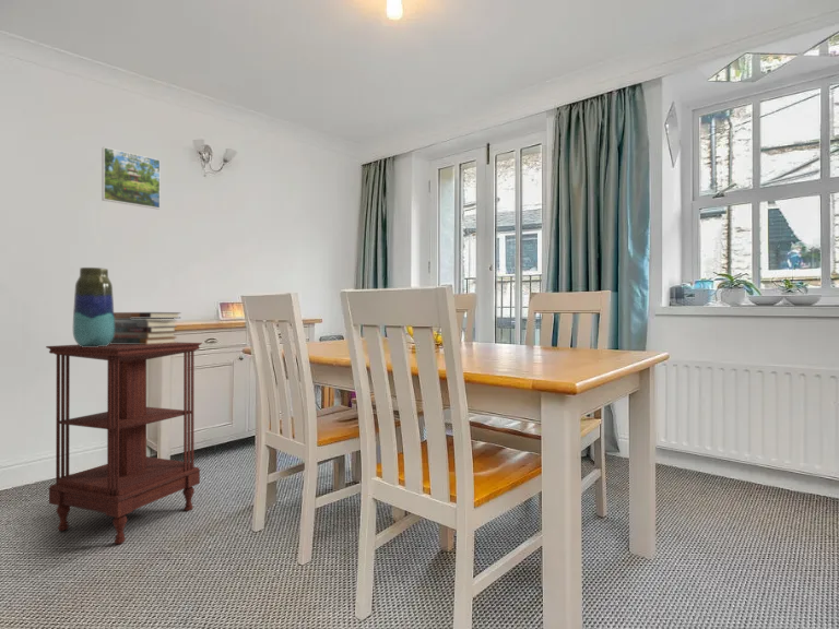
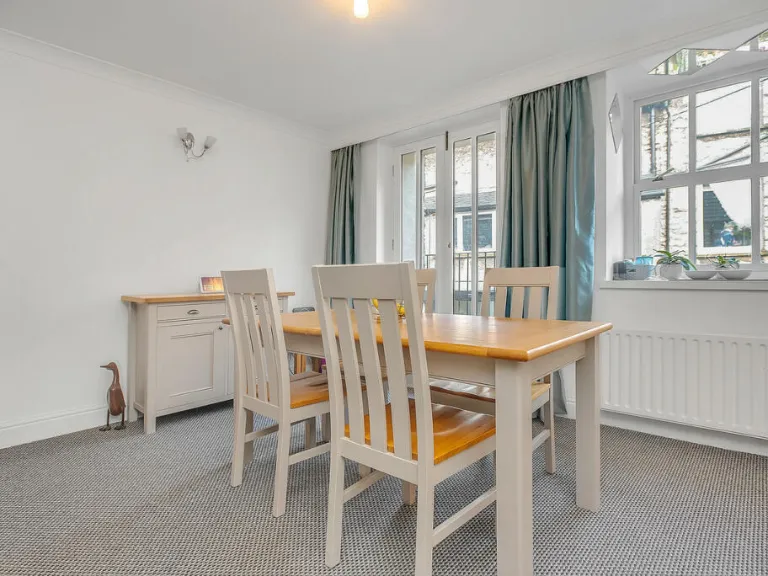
- vase [72,266,115,347]
- side table [45,341,203,545]
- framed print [101,146,162,211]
- book stack [110,311,182,344]
